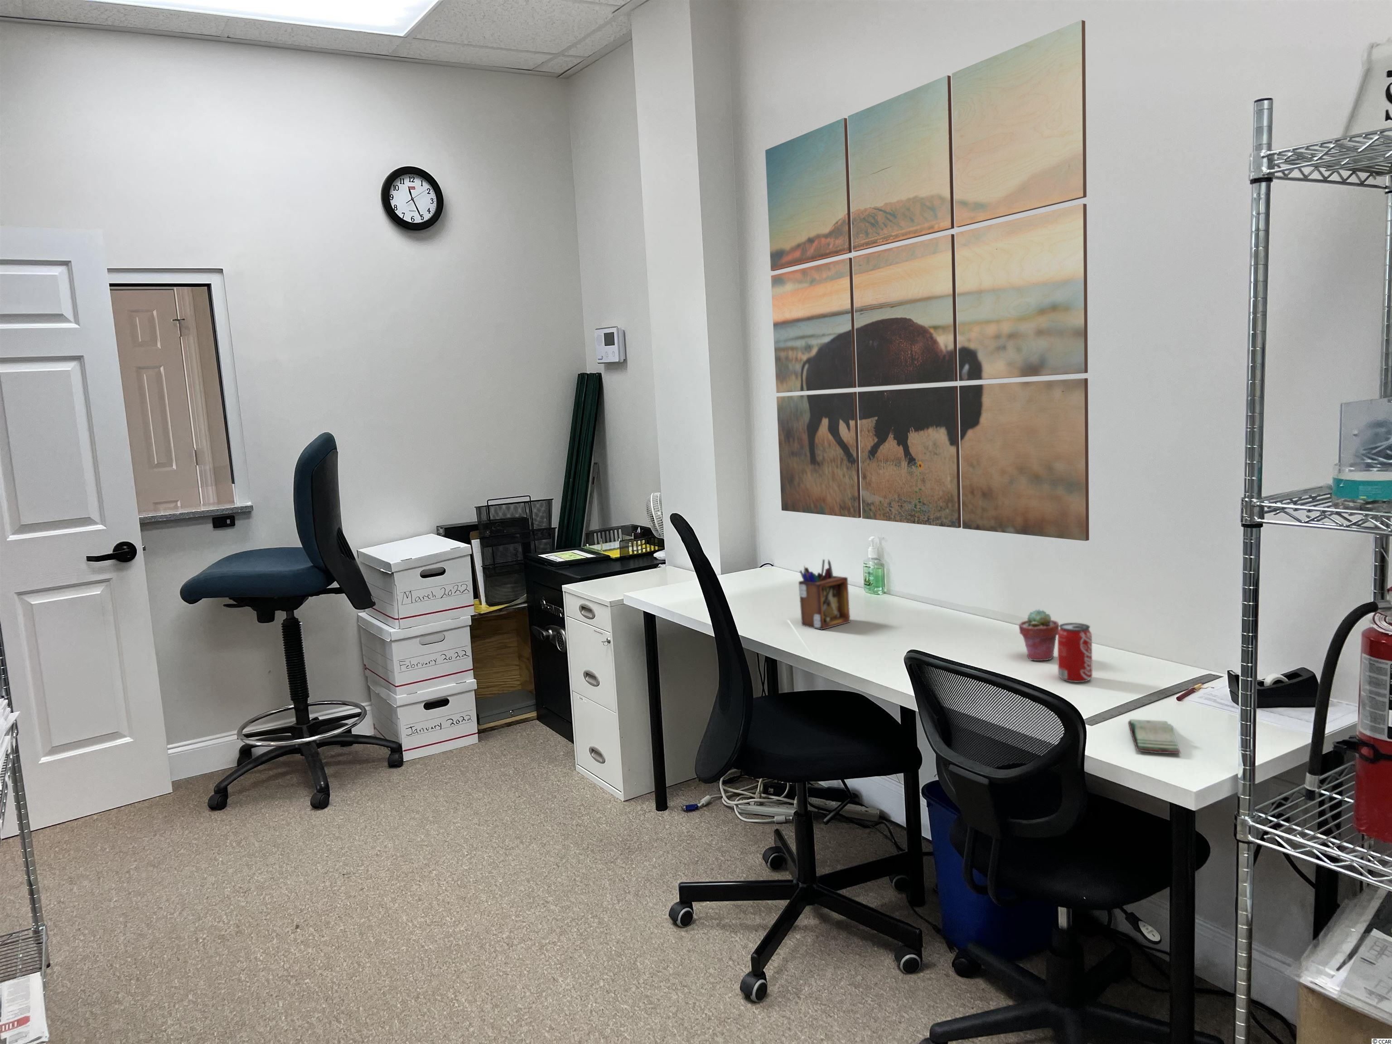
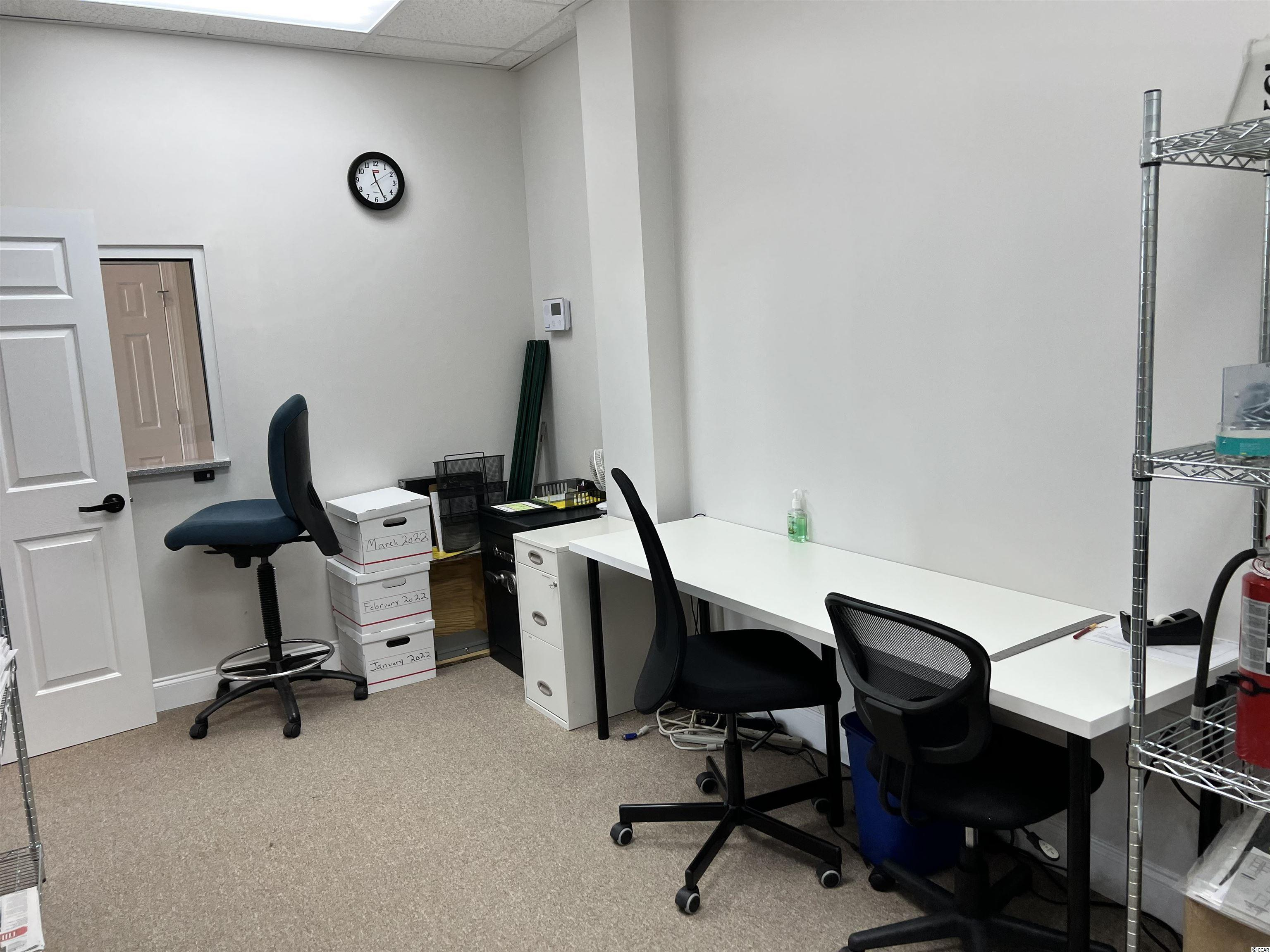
- beverage can [1057,622,1093,683]
- potted succulent [1018,609,1060,661]
- desk organizer [798,558,851,631]
- book [1128,718,1180,754]
- wall art [765,20,1089,542]
